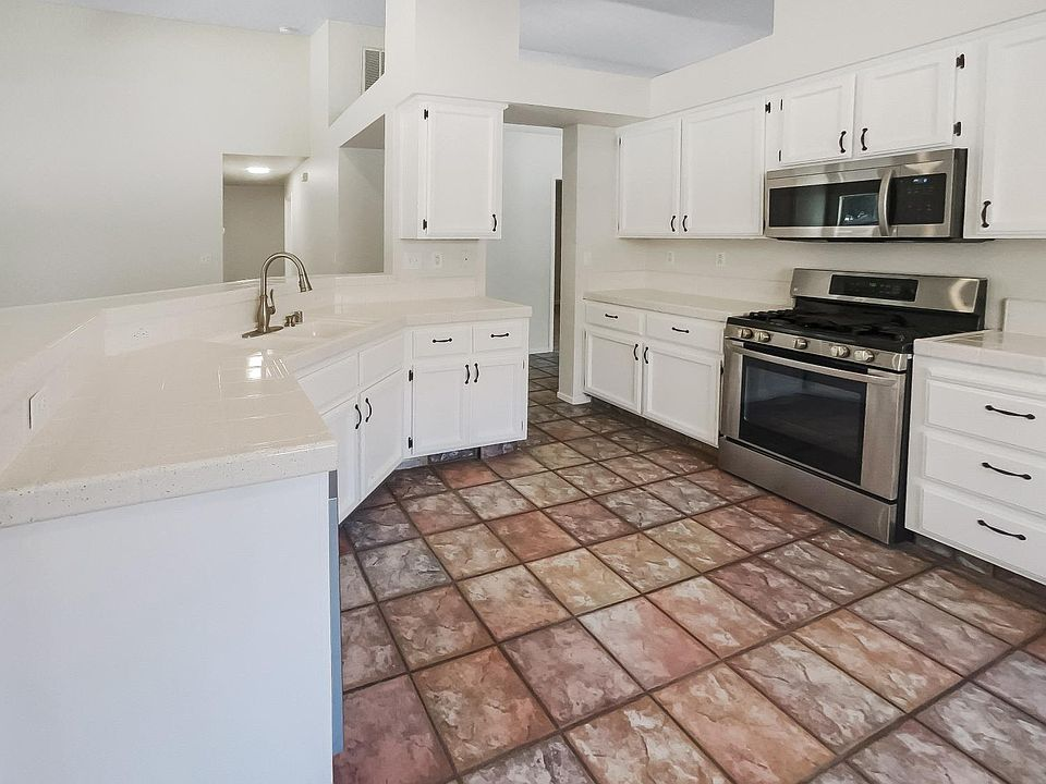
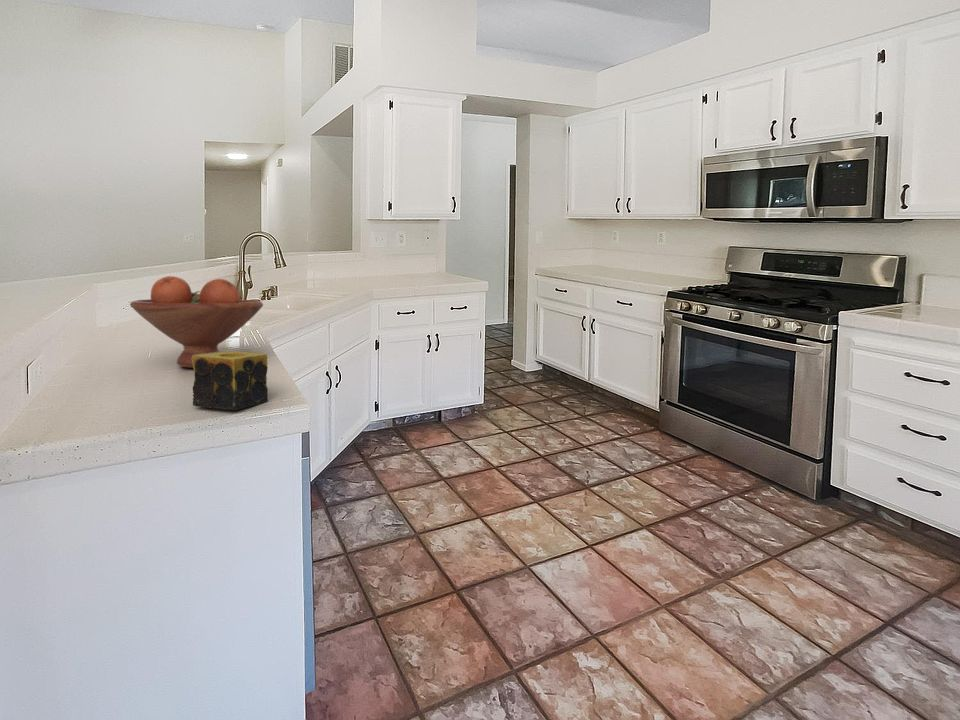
+ fruit bowl [129,275,264,368]
+ candle [192,350,269,411]
